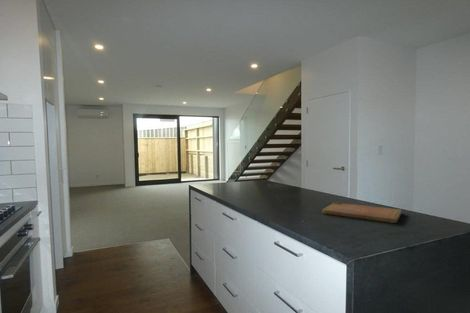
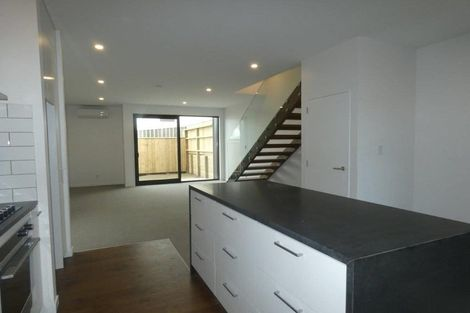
- cutting board [322,202,403,224]
